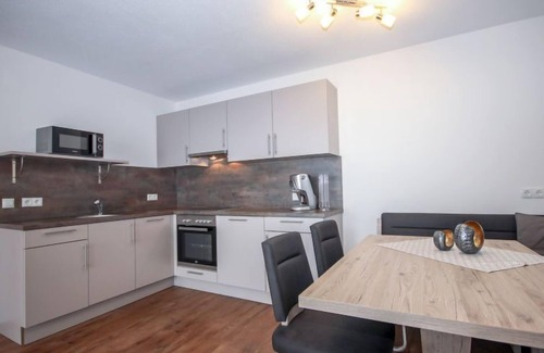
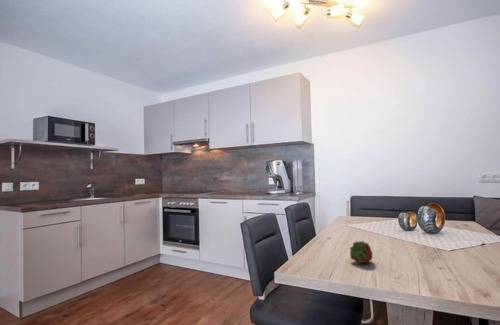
+ fruit [349,240,373,264]
